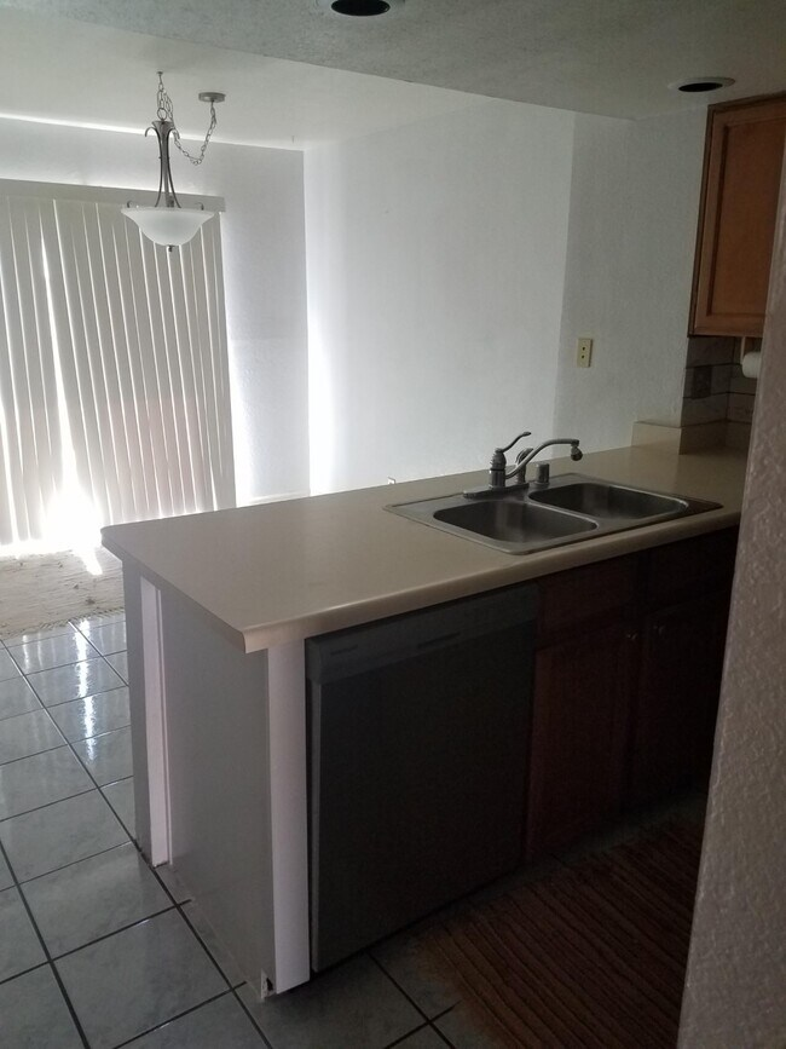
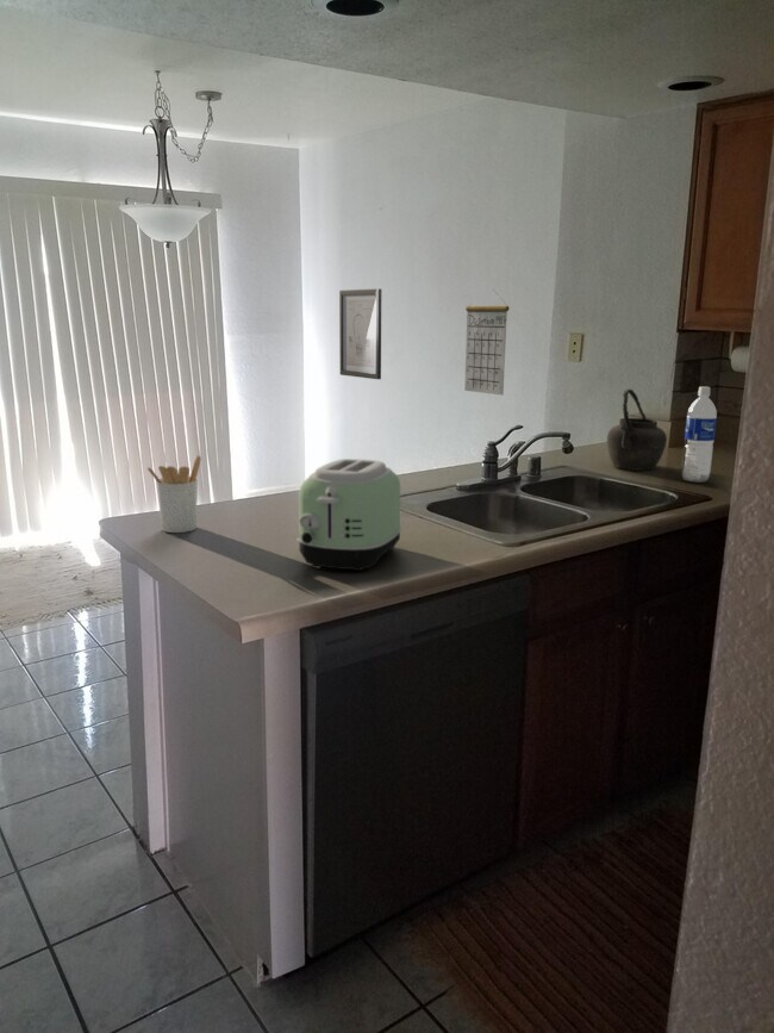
+ toaster [297,458,404,572]
+ kettle [606,388,668,472]
+ wall art [338,287,382,380]
+ water bottle [681,386,718,484]
+ calendar [463,290,510,397]
+ utensil holder [145,455,202,534]
